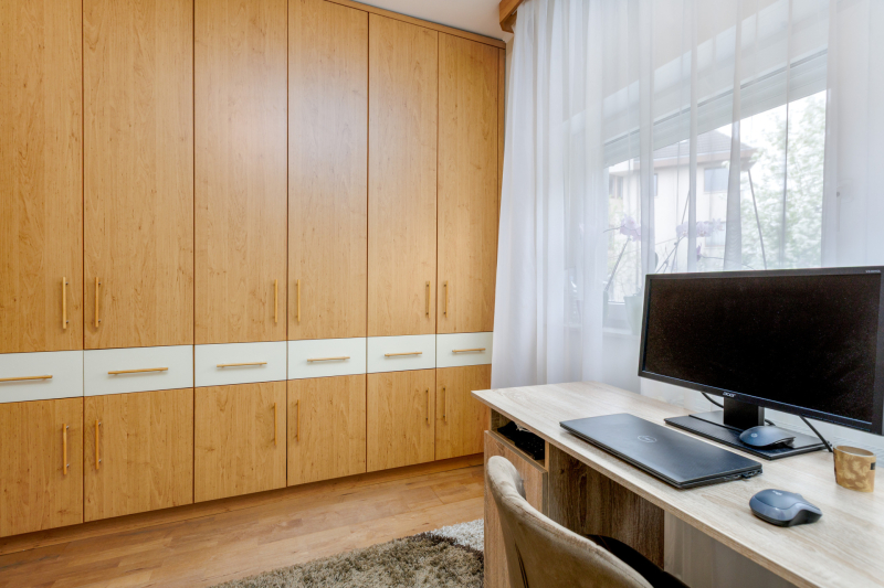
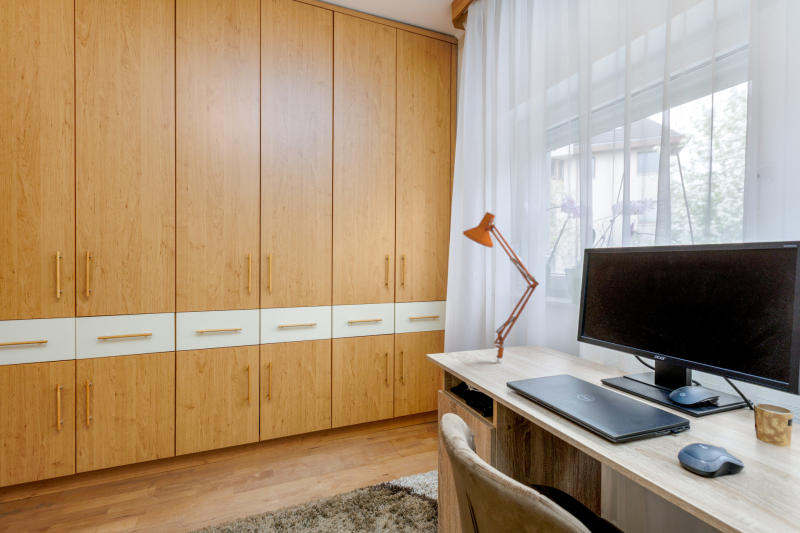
+ desk lamp [462,211,540,364]
